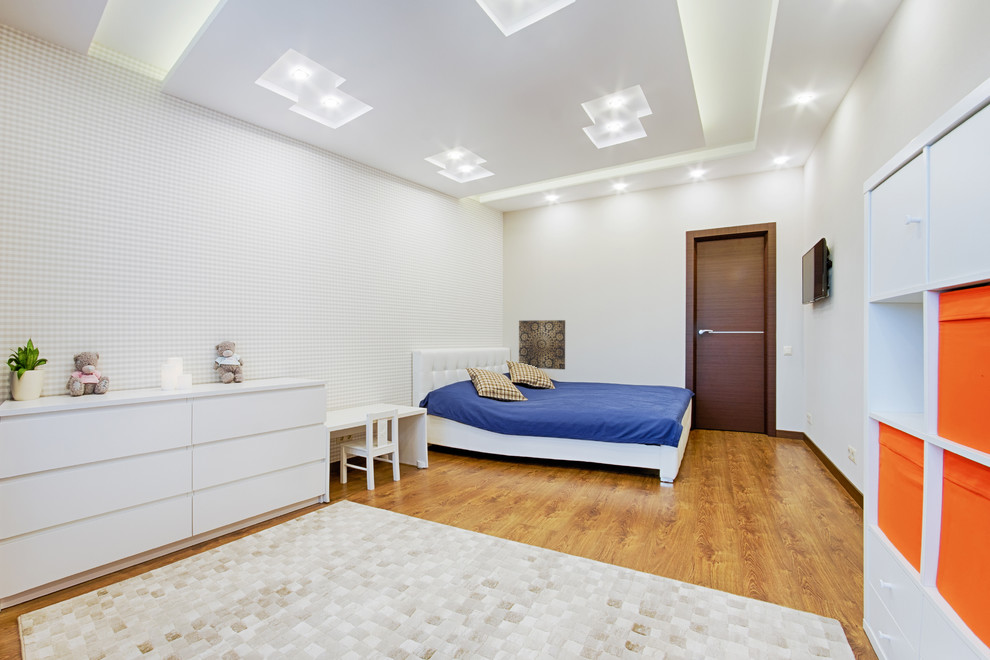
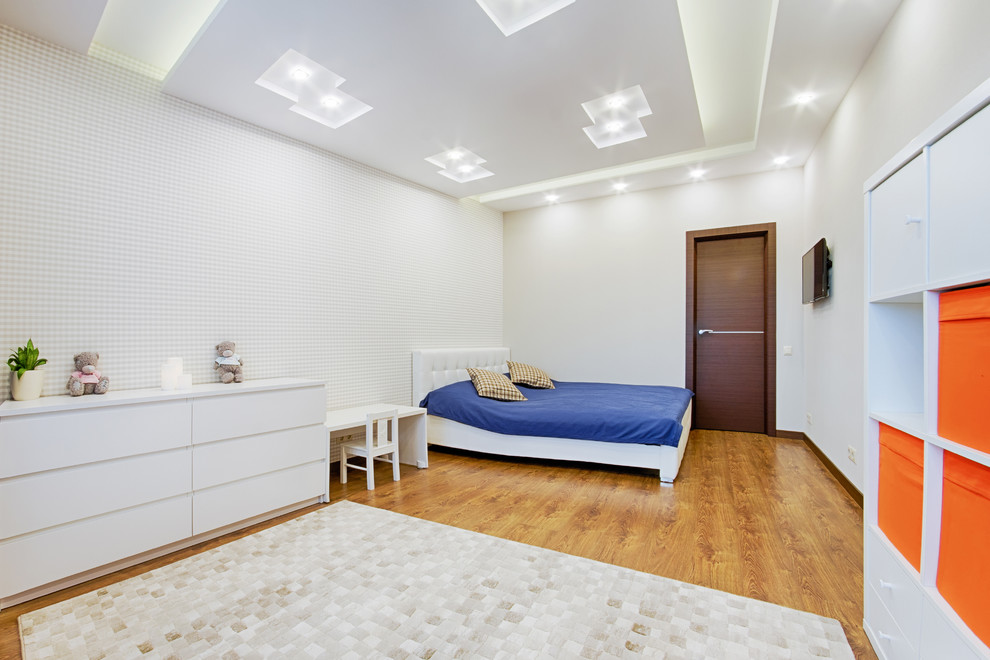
- wall art [518,319,566,370]
